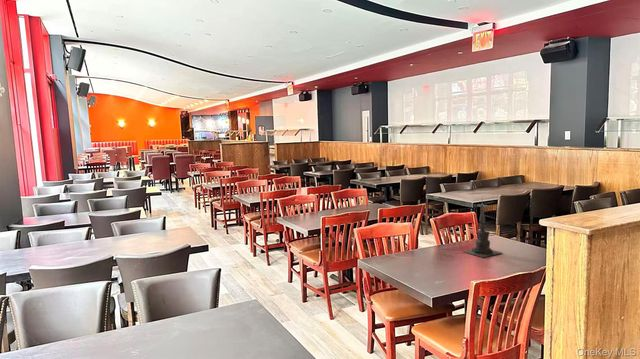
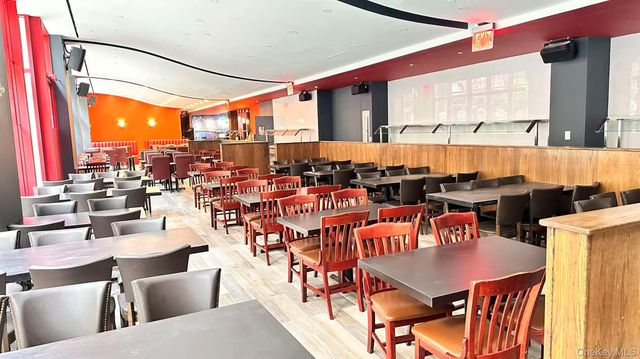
- candle holder [461,197,503,258]
